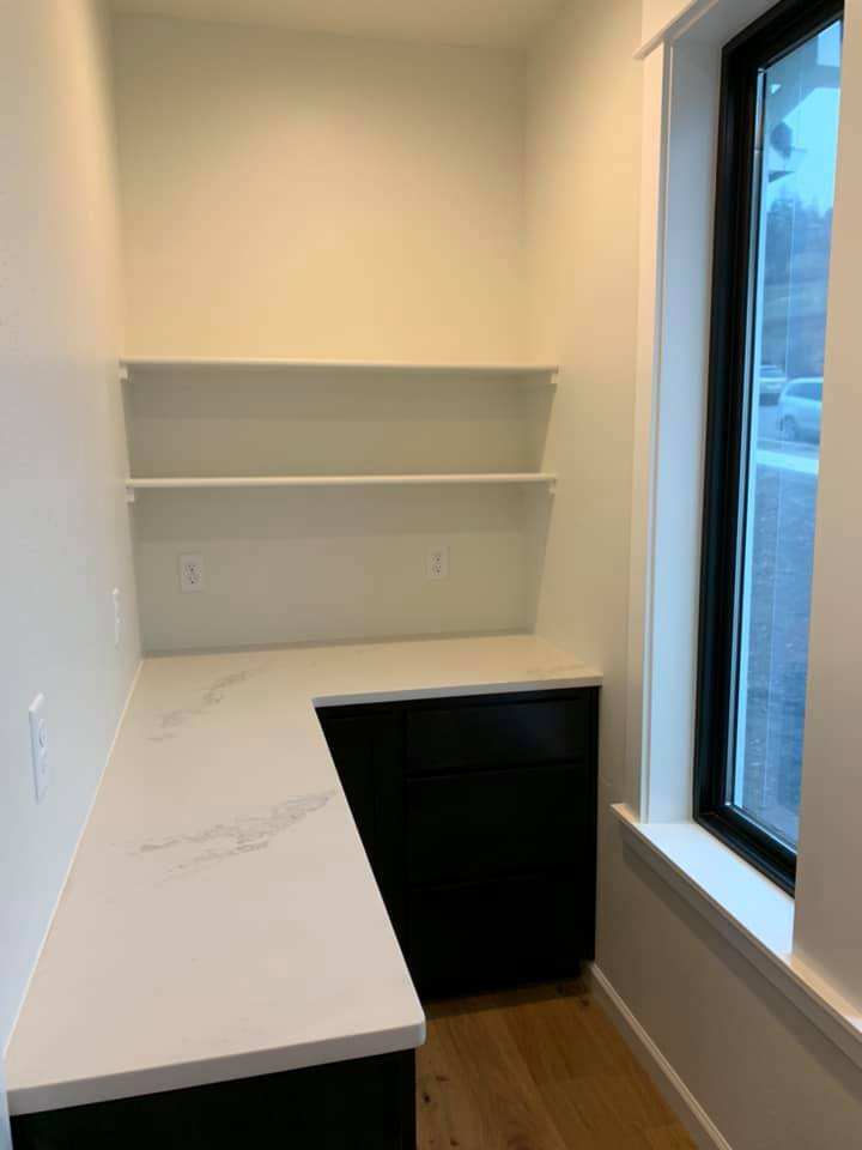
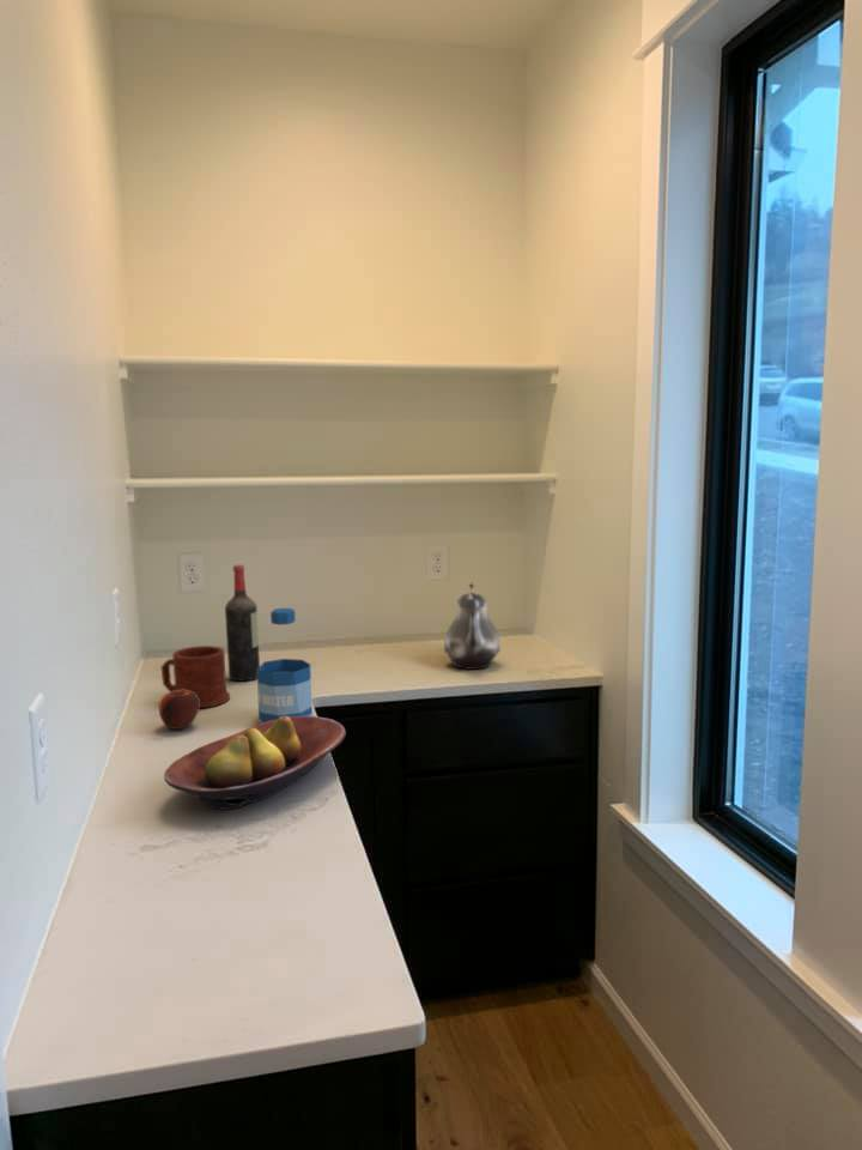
+ bottle [256,607,314,724]
+ fruit bowl [163,715,347,811]
+ apple [158,690,200,731]
+ mug [160,644,231,709]
+ wine bottle [224,563,261,682]
+ teapot [443,582,502,671]
